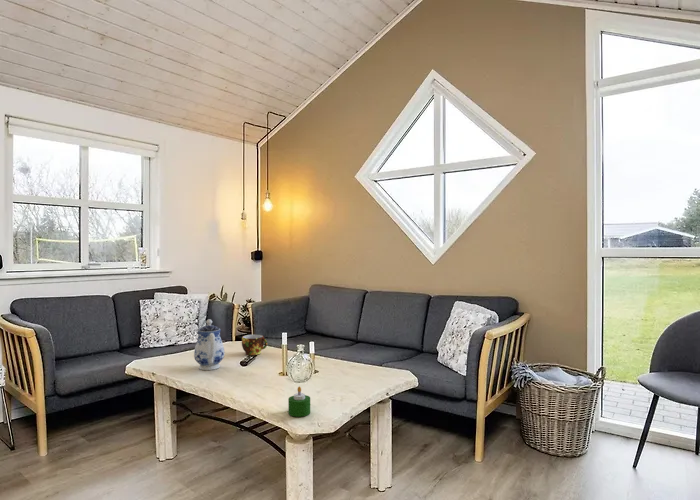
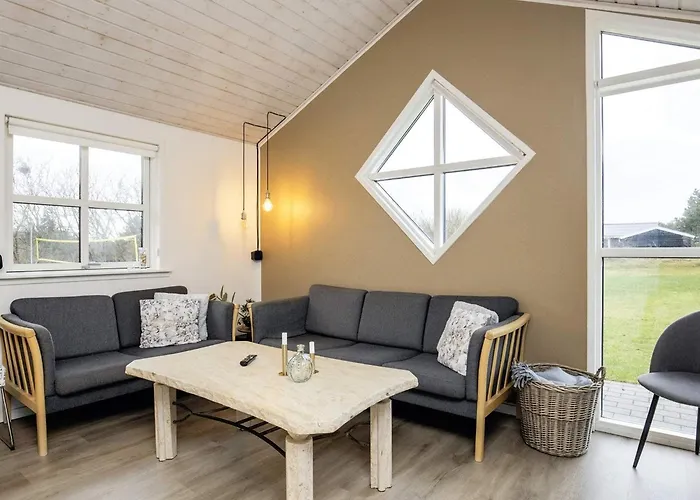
- cup [241,334,268,356]
- candle [287,386,311,418]
- teapot [193,318,226,371]
